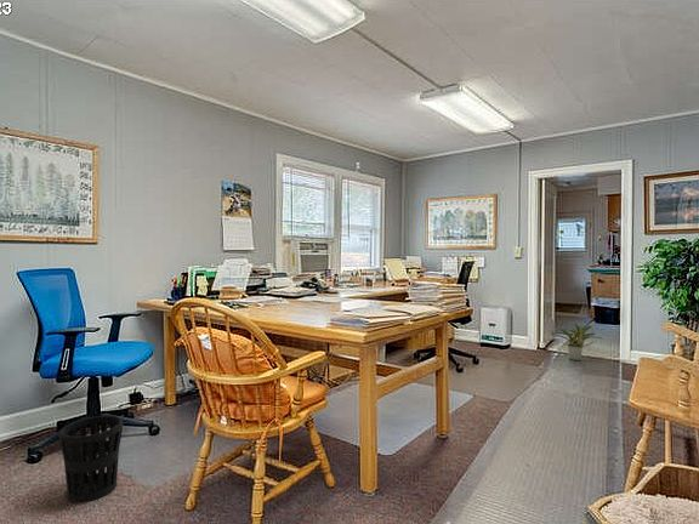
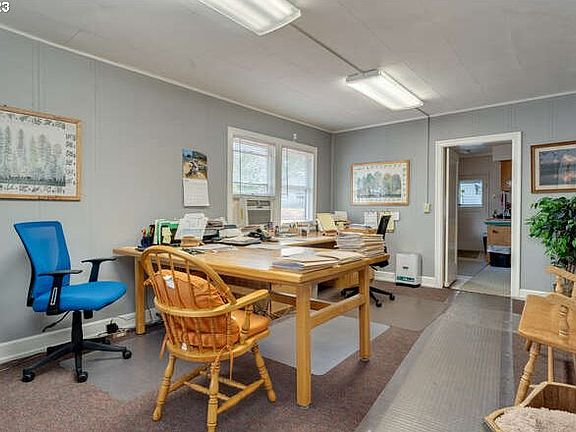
- potted plant [550,323,604,361]
- wastebasket [58,415,124,503]
